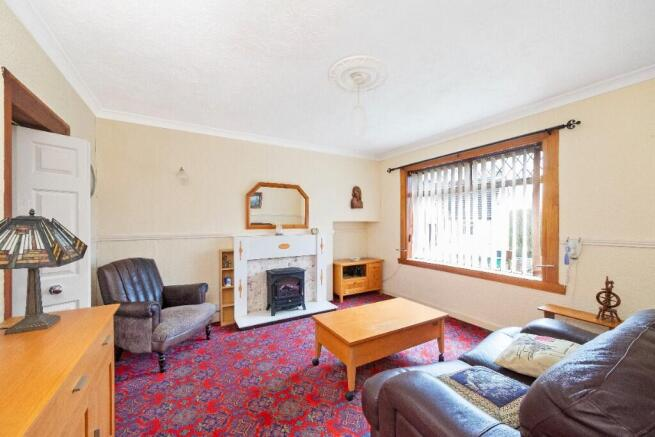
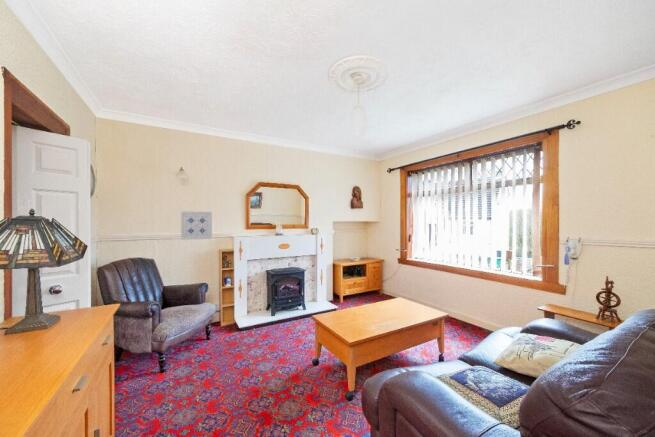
+ wall art [180,210,213,241]
